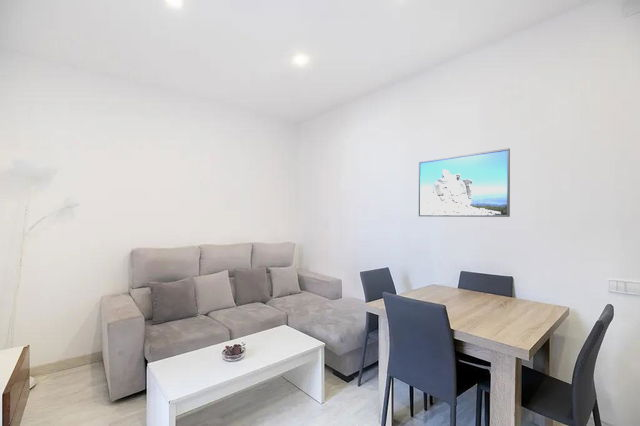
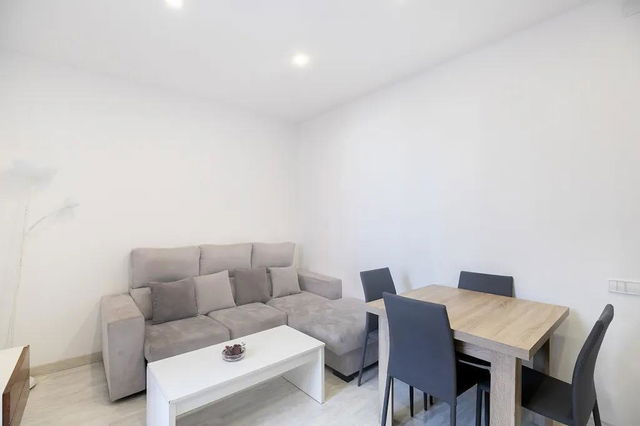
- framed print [418,147,511,218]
